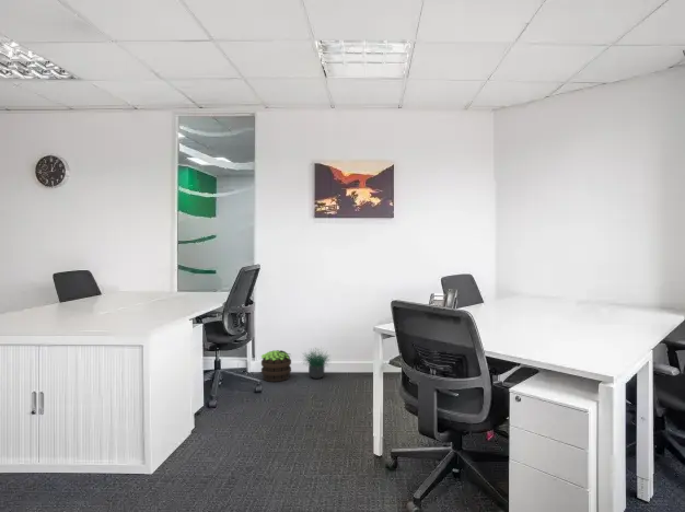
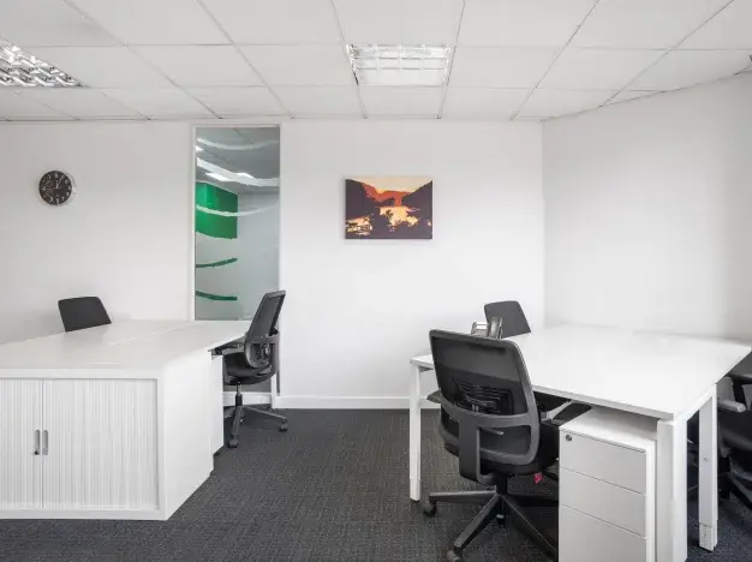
- potted plant [260,349,292,383]
- potted plant [301,346,330,380]
